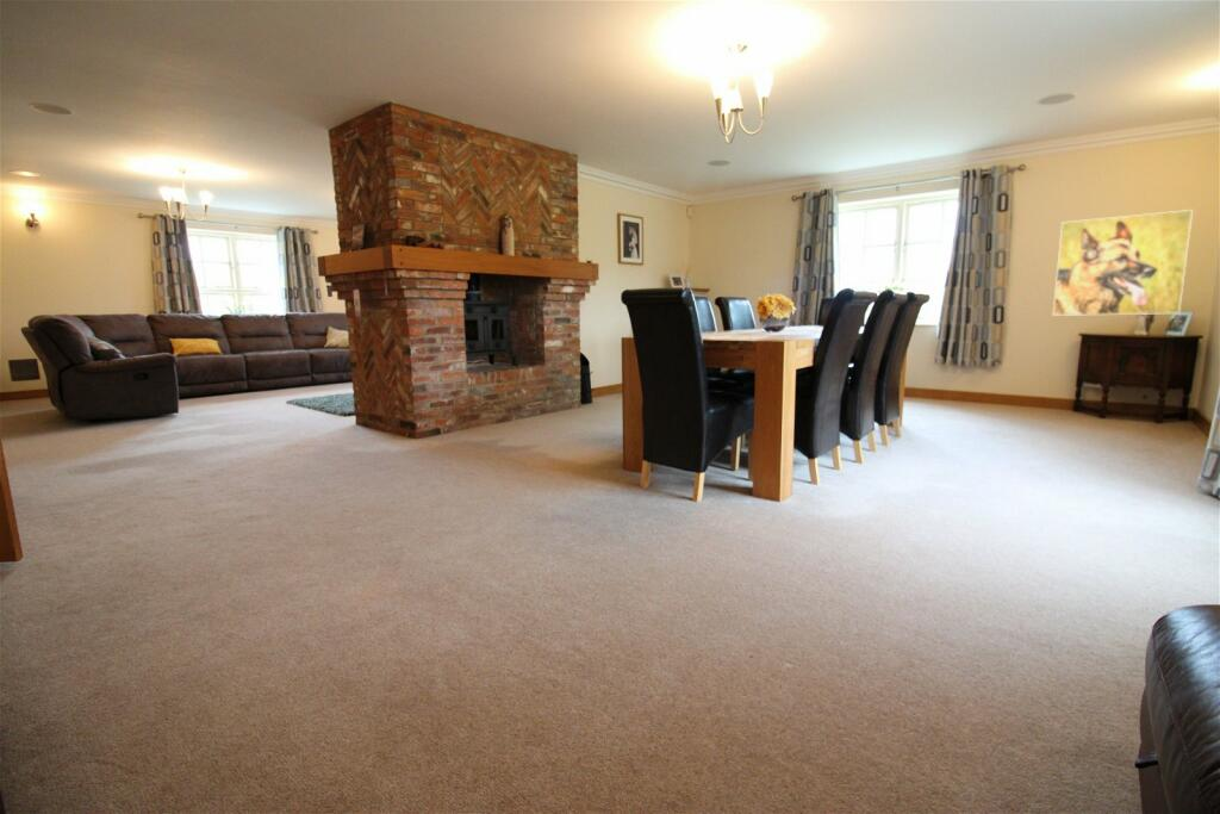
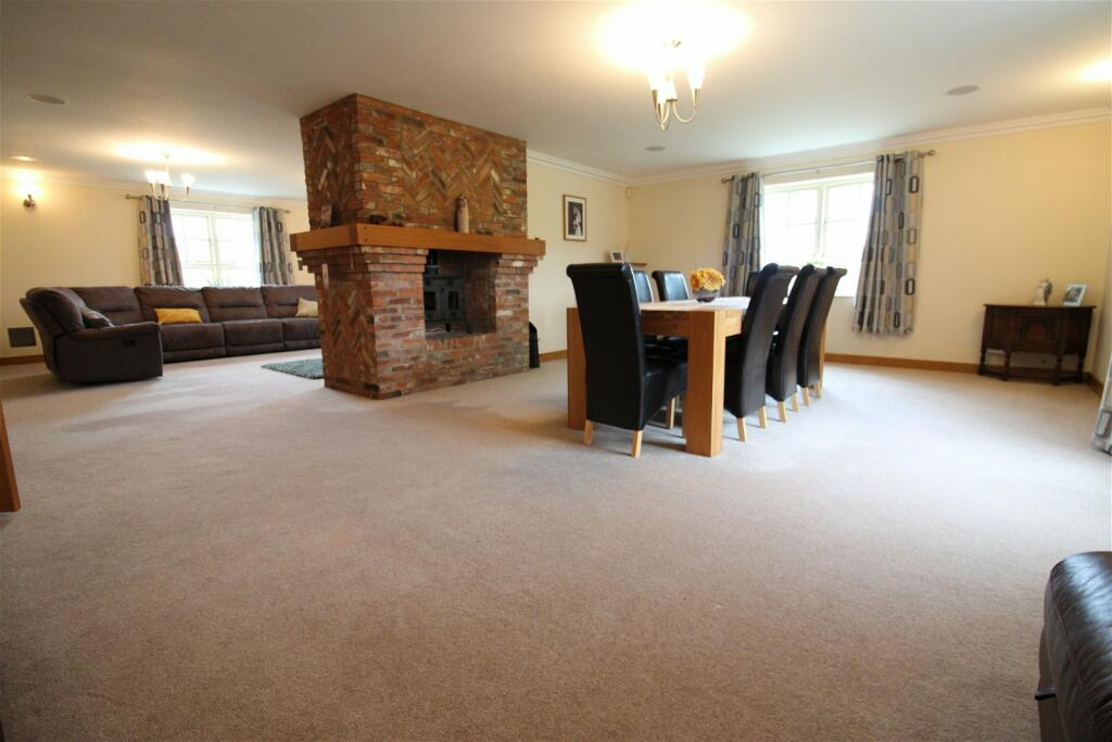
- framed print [1052,209,1194,317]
